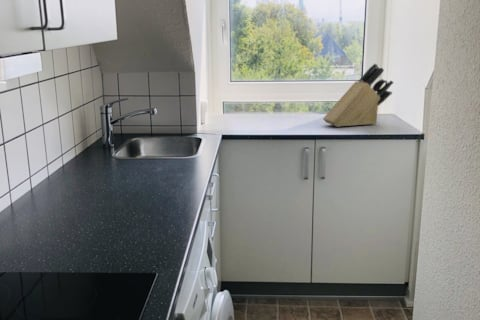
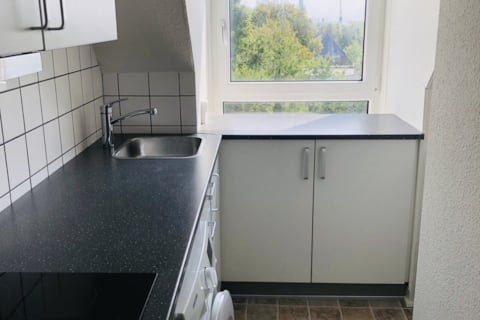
- knife block [322,62,394,128]
